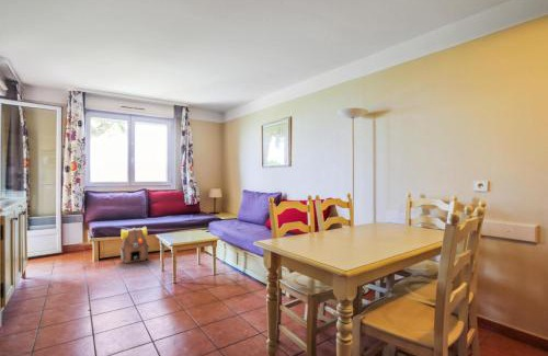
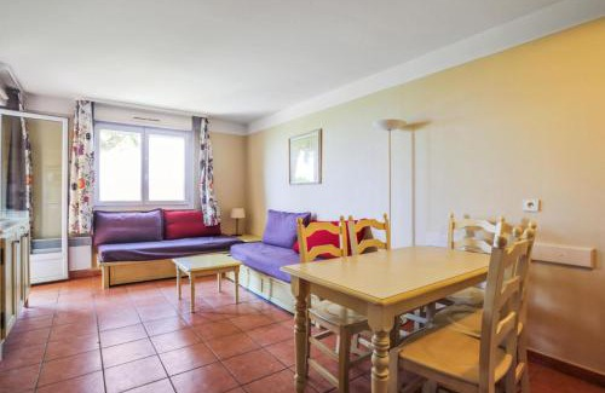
- backpack [118,226,150,264]
